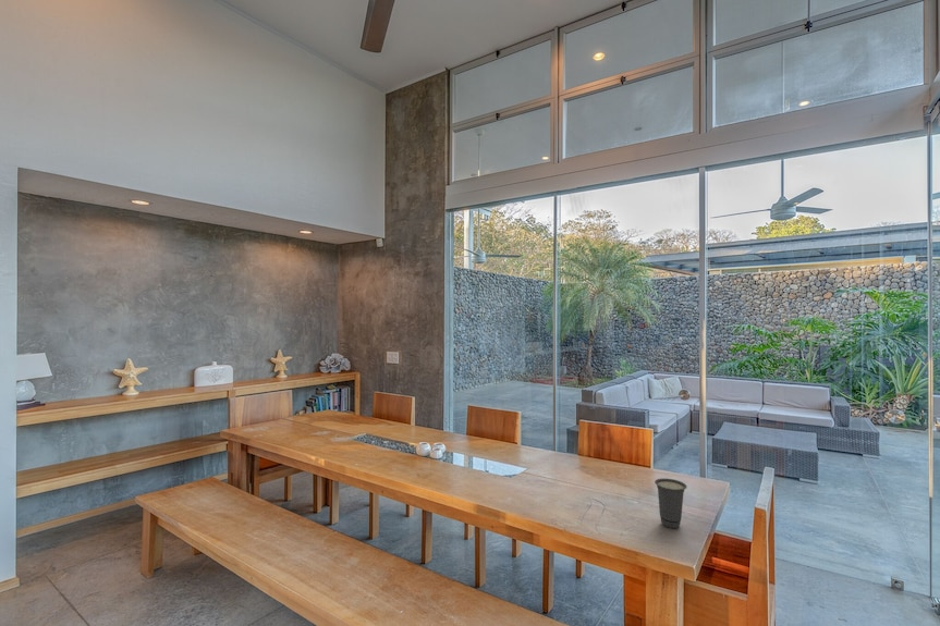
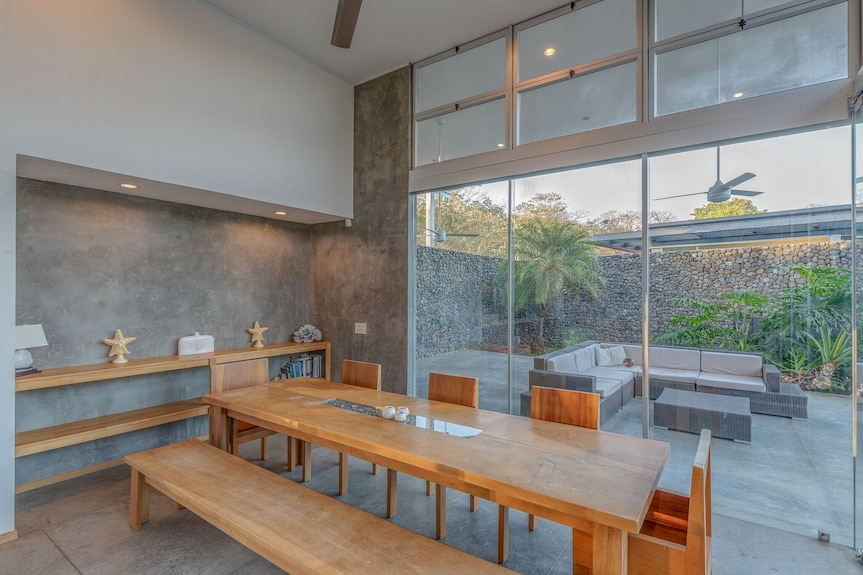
- cup [654,478,687,529]
